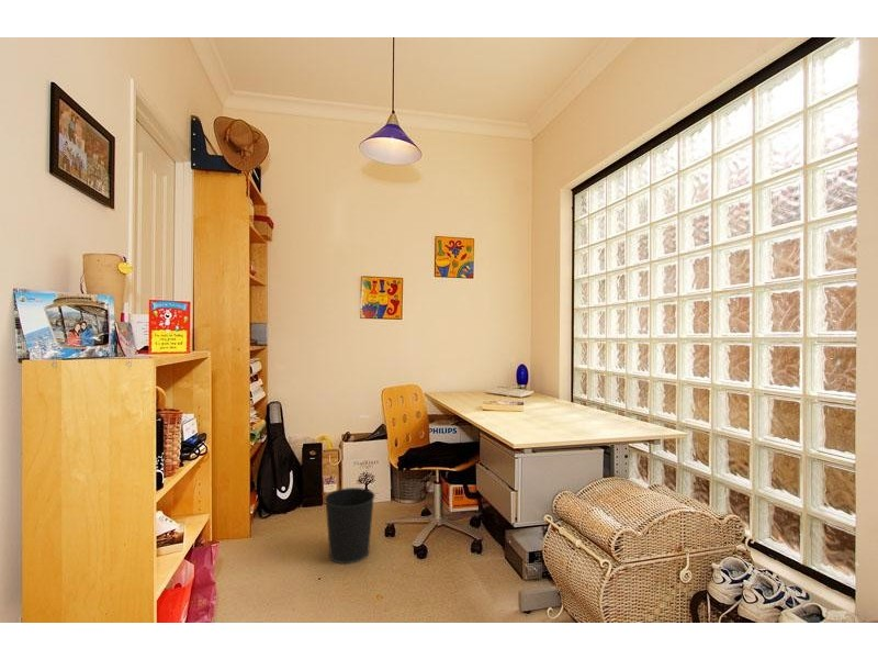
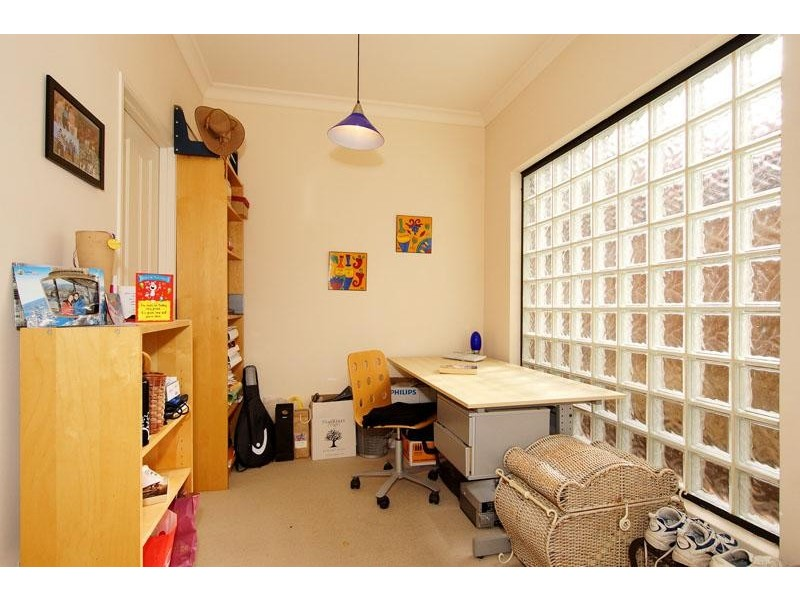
- wastebasket [324,487,376,565]
